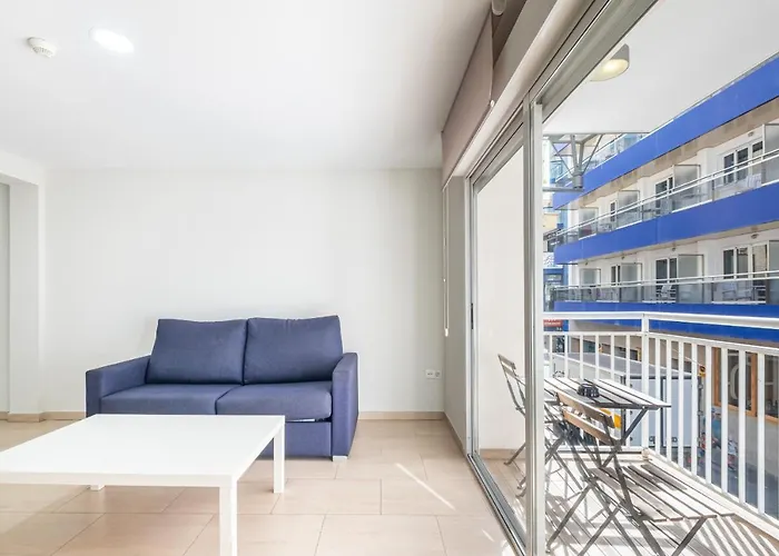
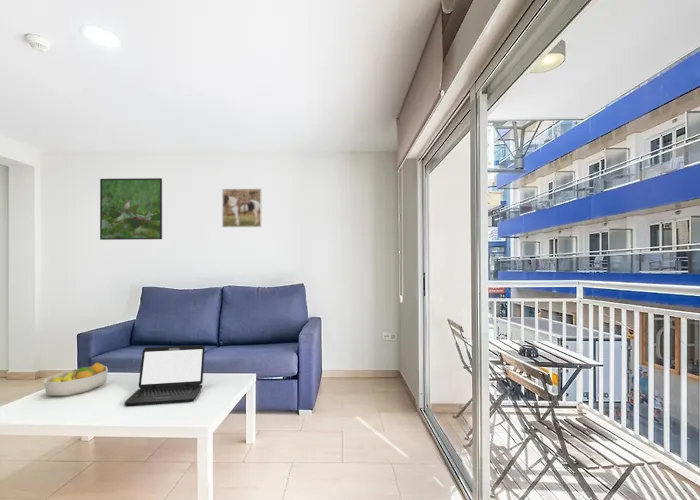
+ fruit bowl [43,362,109,397]
+ laptop [124,344,206,407]
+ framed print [221,188,262,228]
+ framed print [99,177,163,241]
